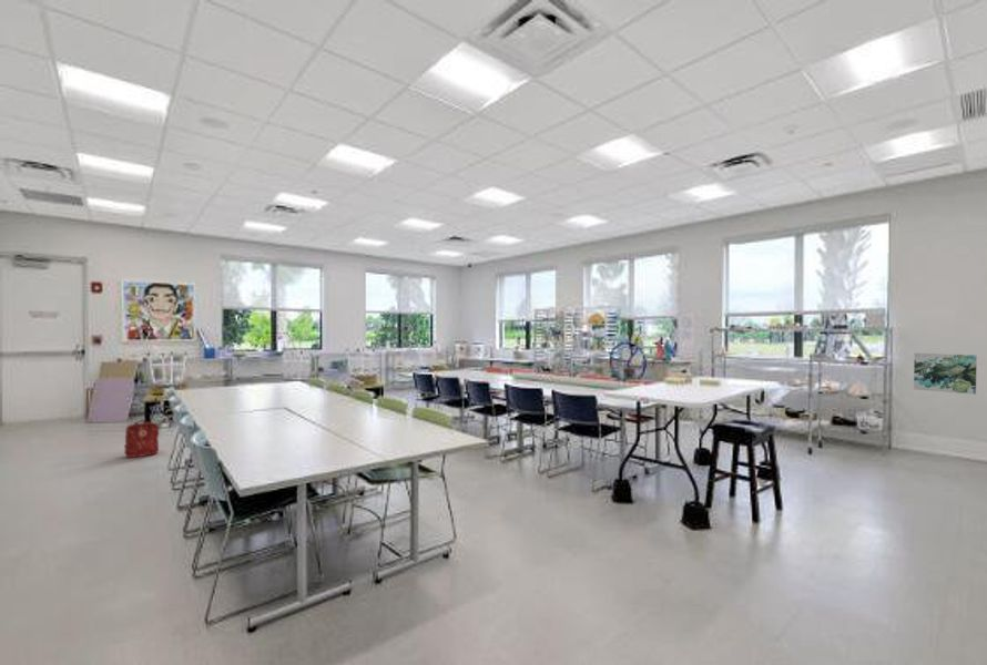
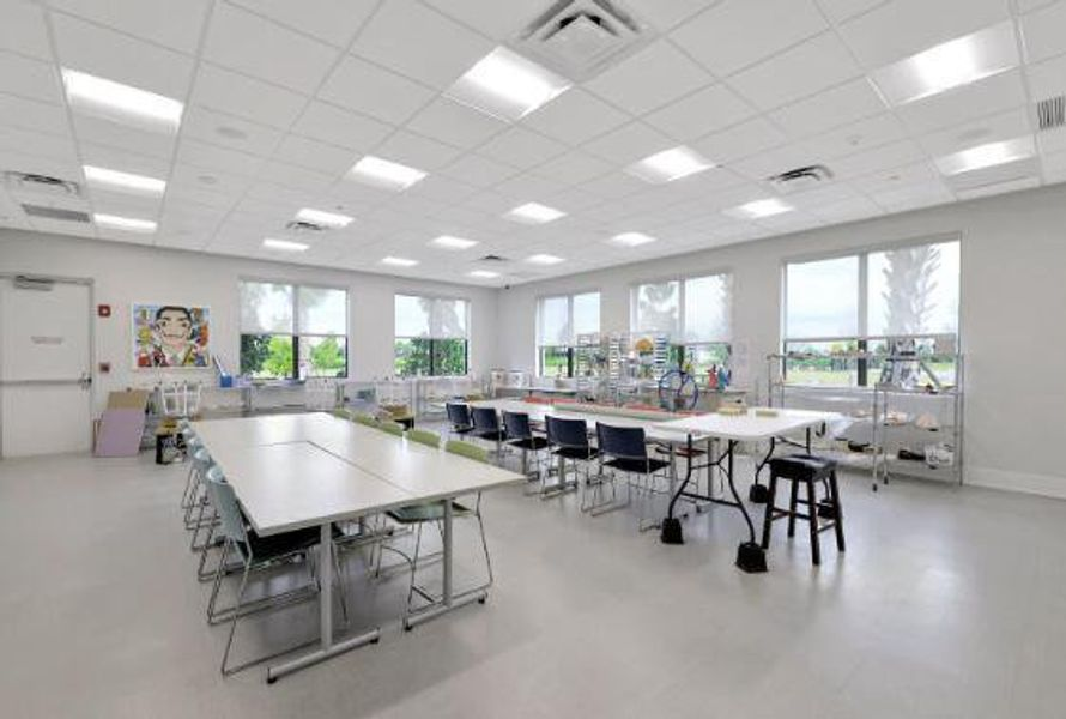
- backpack [123,419,161,459]
- wall art [913,351,978,396]
